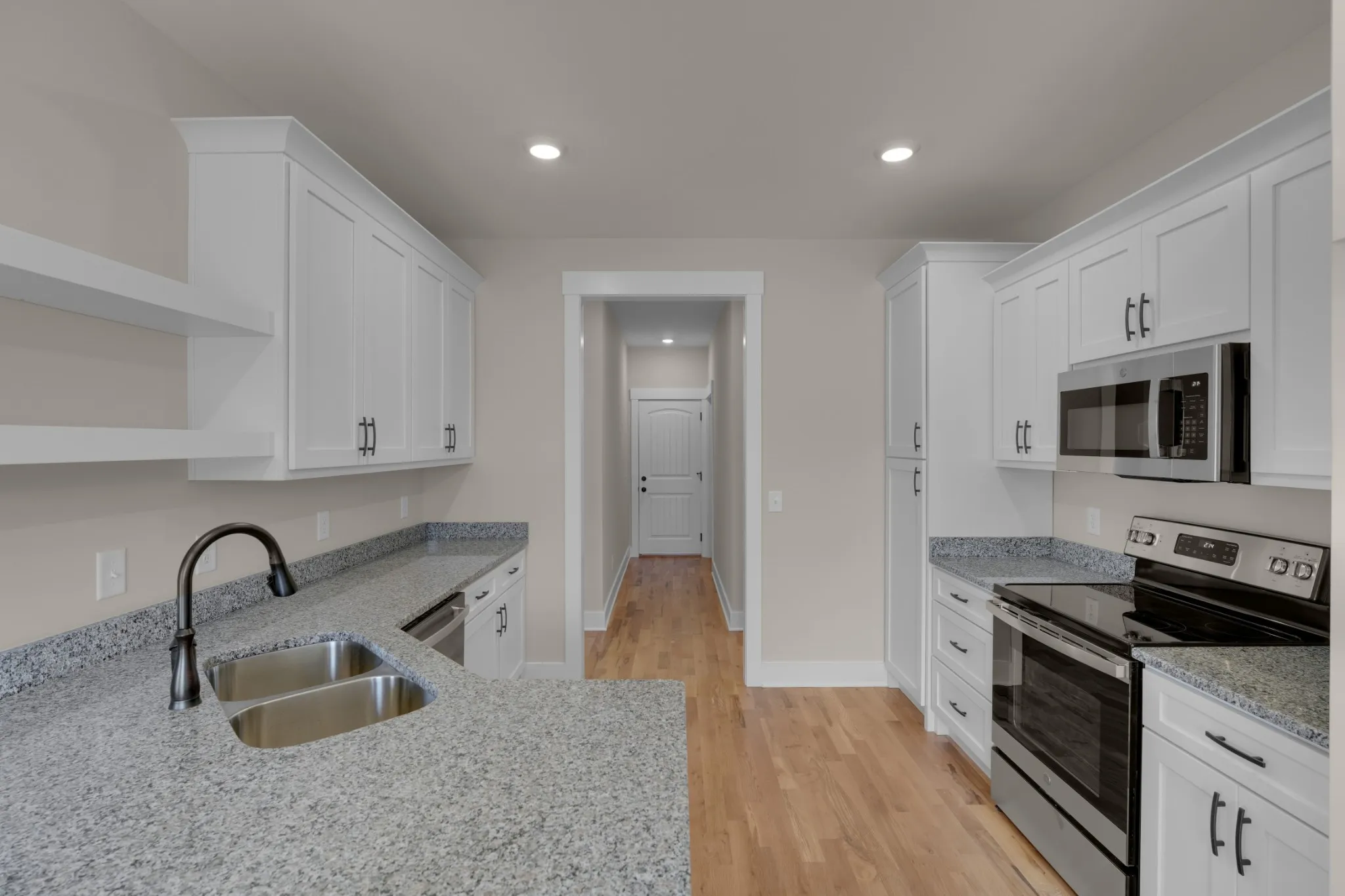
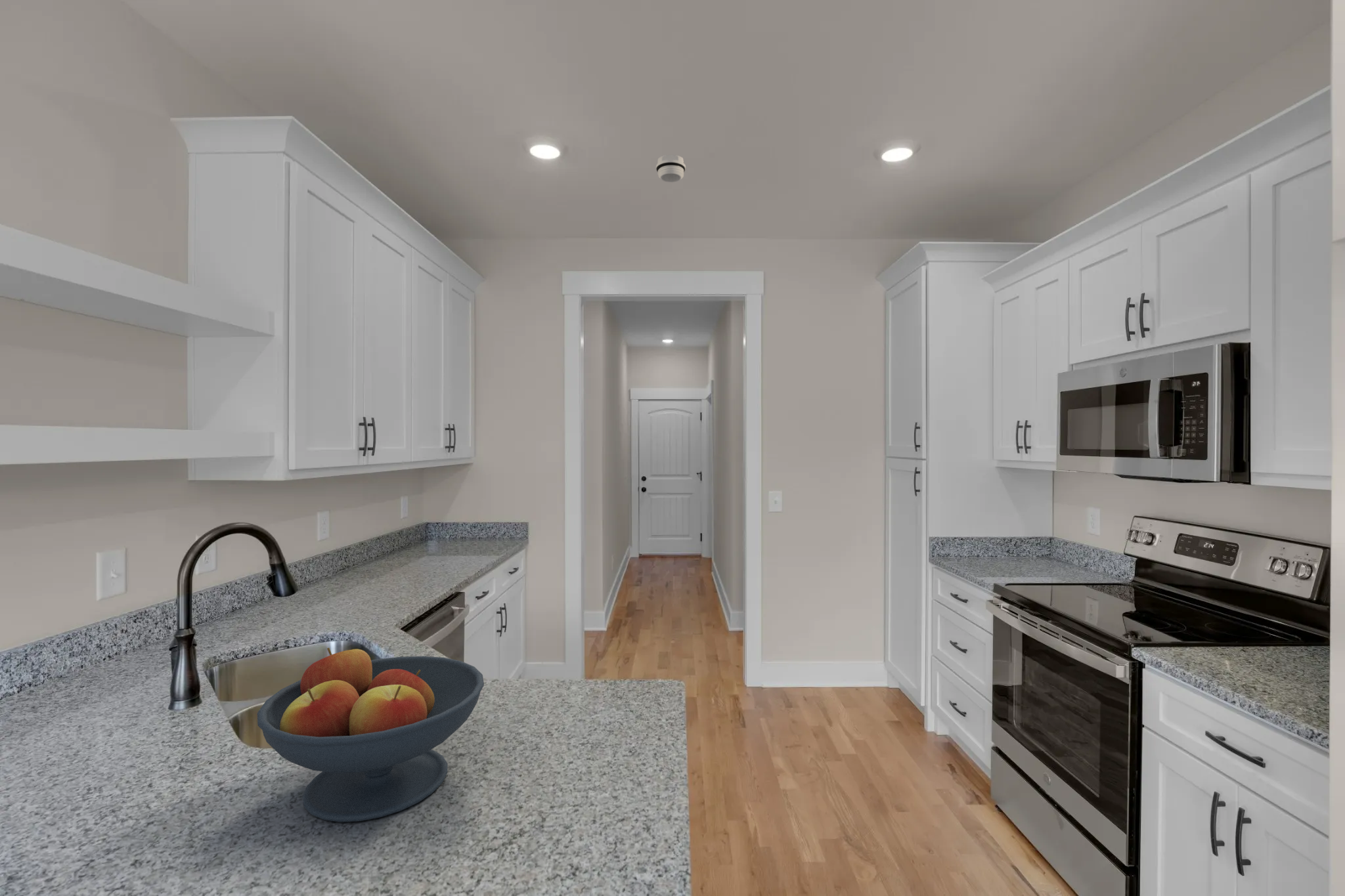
+ fruit bowl [257,647,485,823]
+ smoke detector [655,154,686,183]
